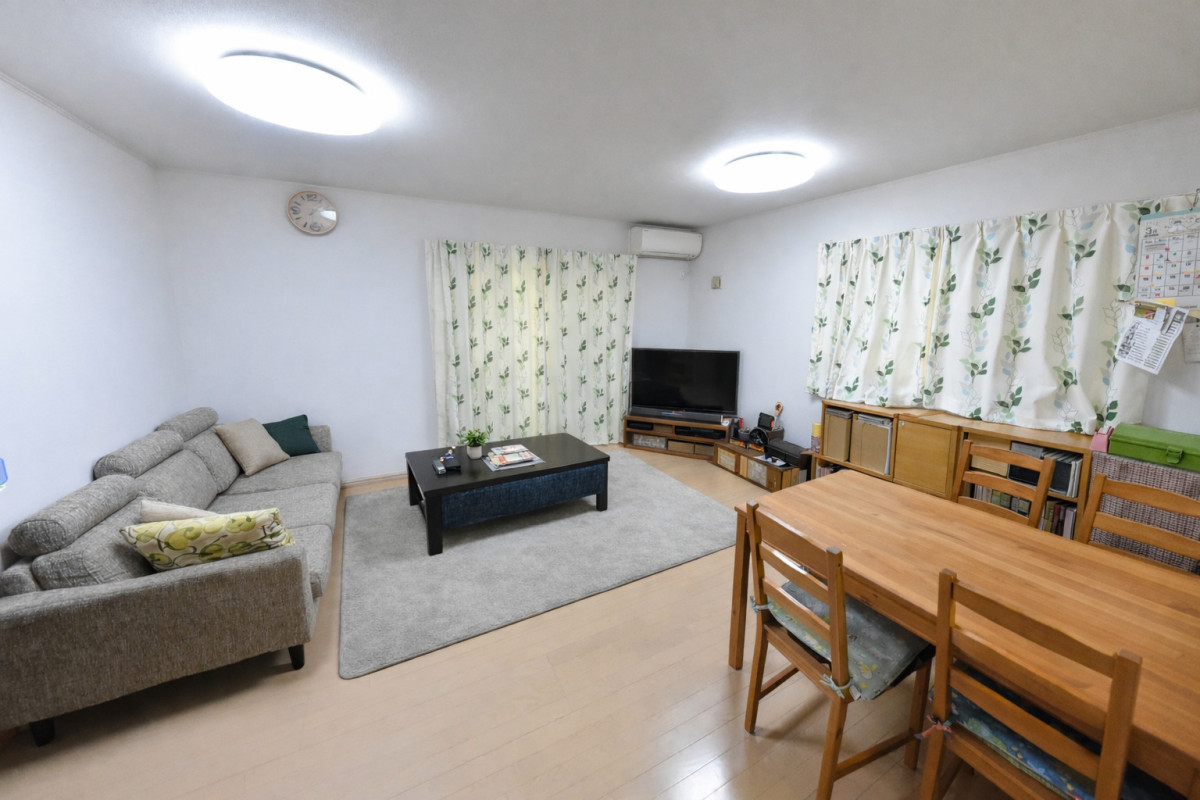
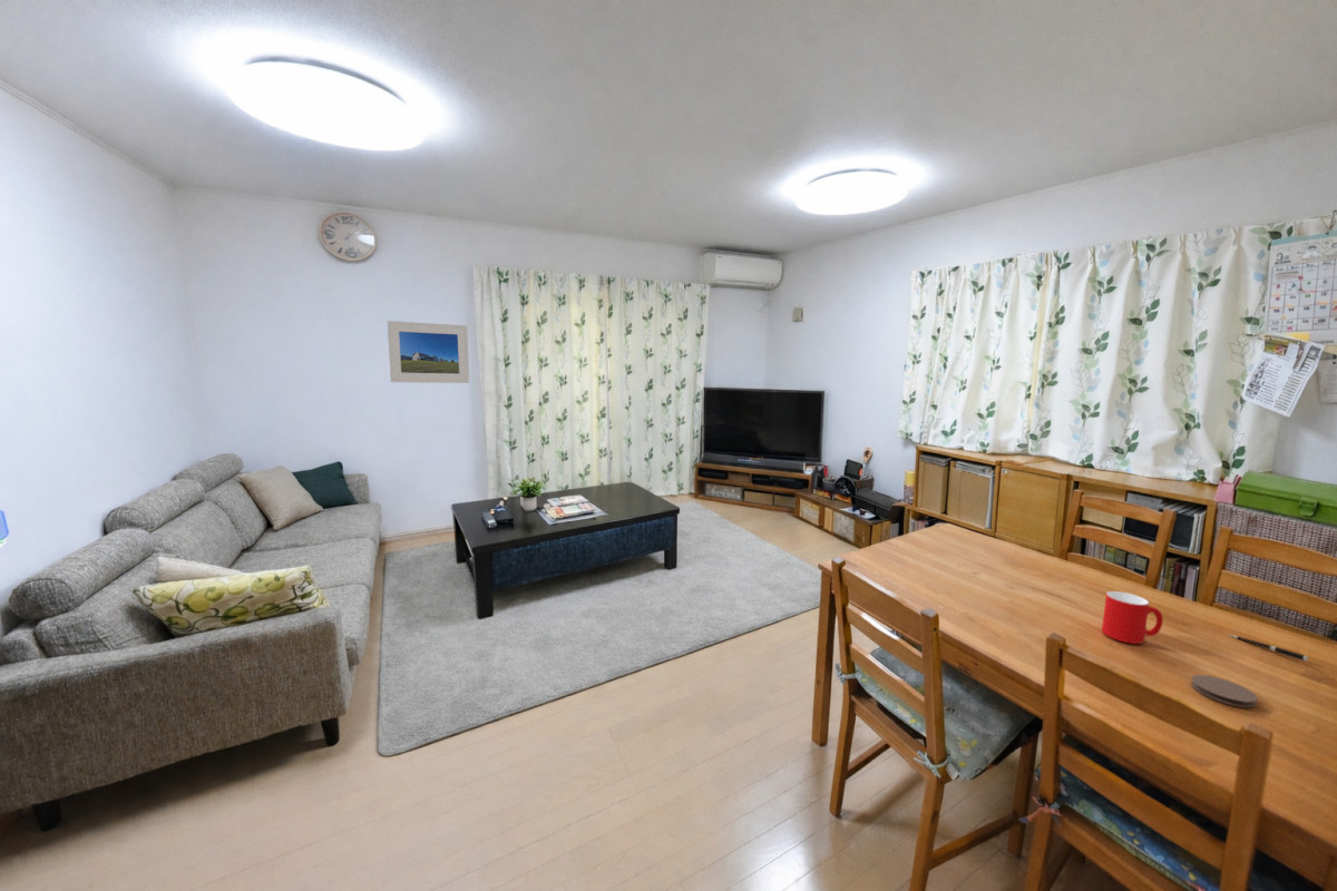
+ cup [1101,590,1164,645]
+ coaster [1190,674,1259,708]
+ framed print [387,320,470,384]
+ pen [1228,634,1309,663]
